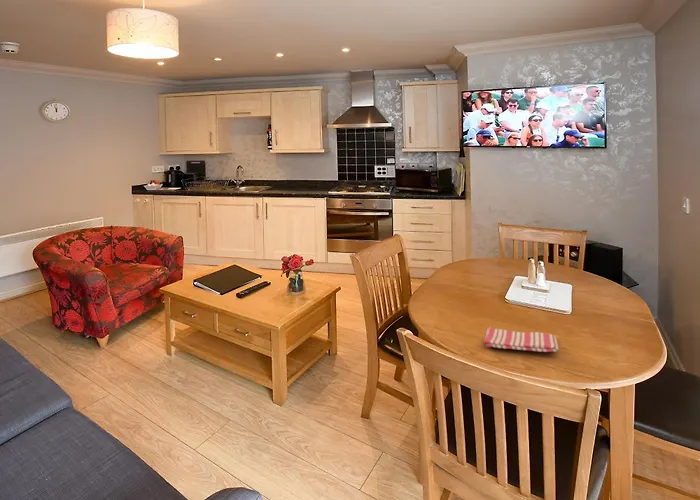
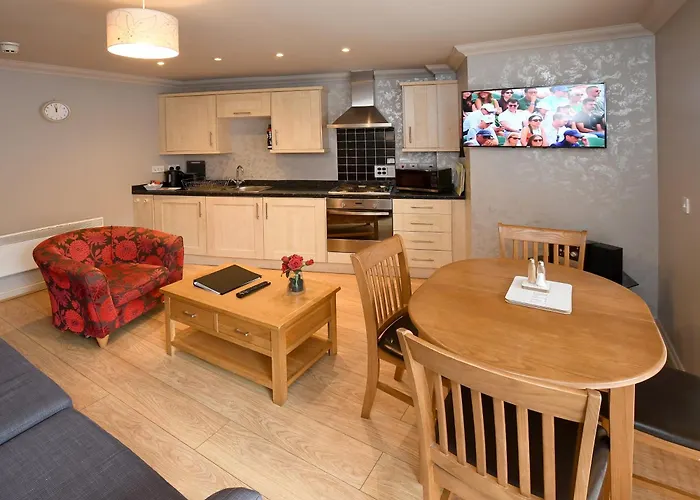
- dish towel [483,326,559,353]
